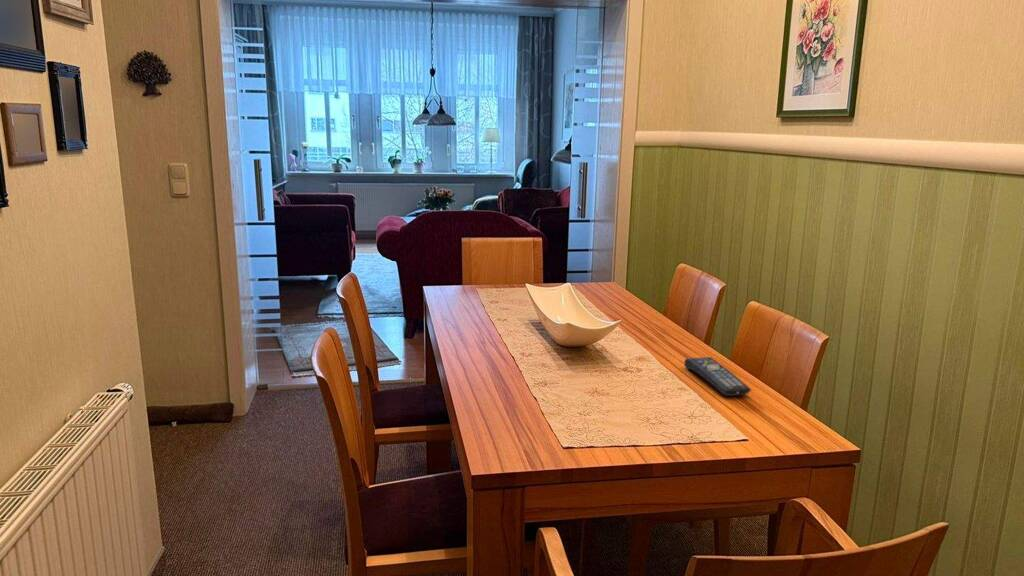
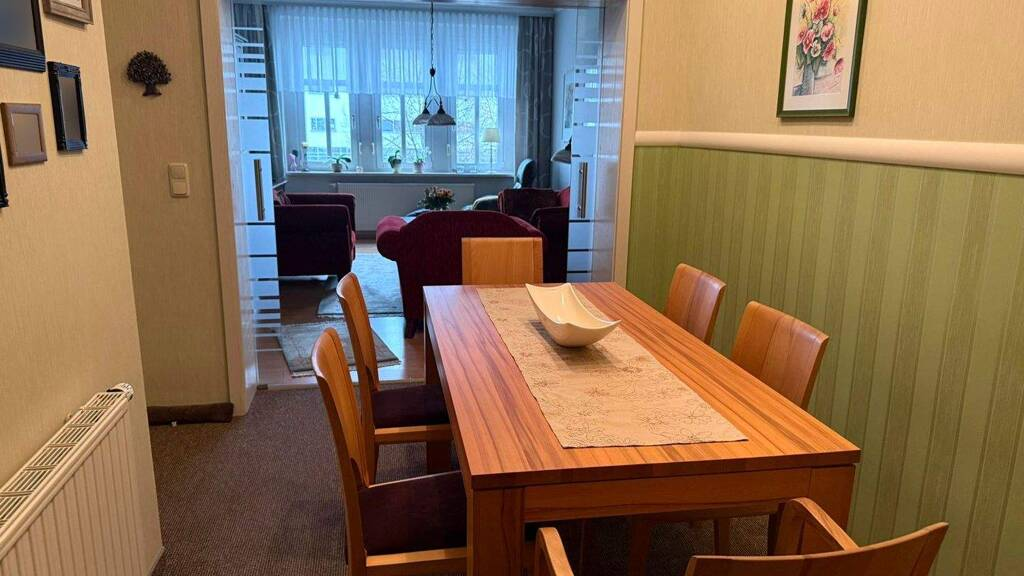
- remote control [683,356,752,397]
